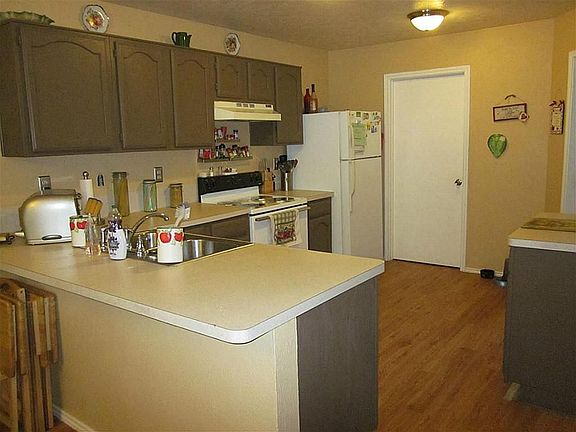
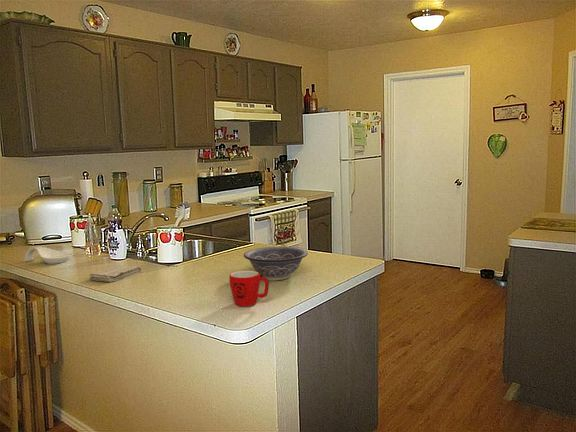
+ washcloth [88,264,142,283]
+ mug [228,270,270,307]
+ decorative bowl [243,246,309,281]
+ spoon rest [24,245,70,265]
